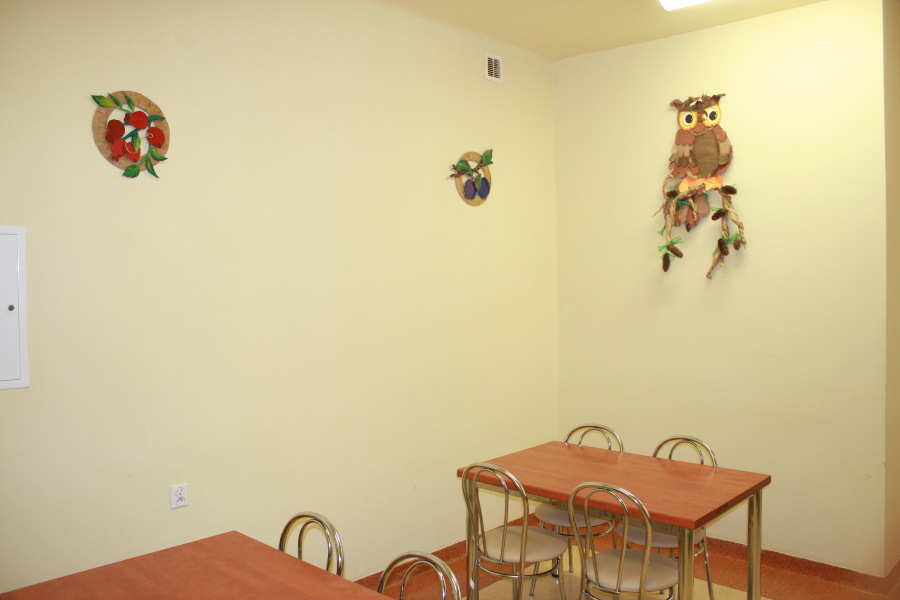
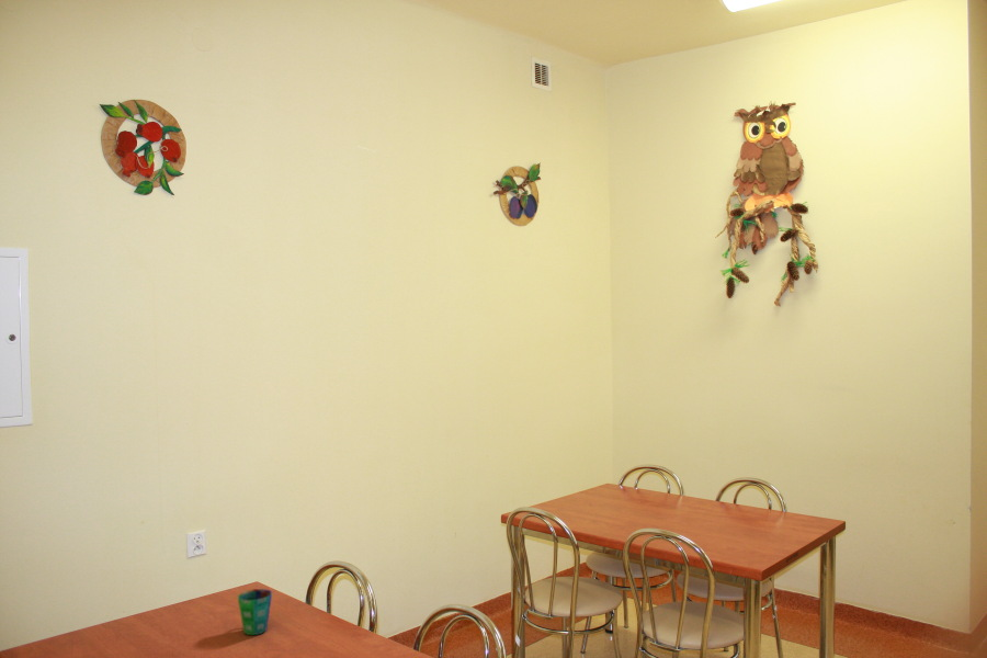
+ cup [236,588,273,636]
